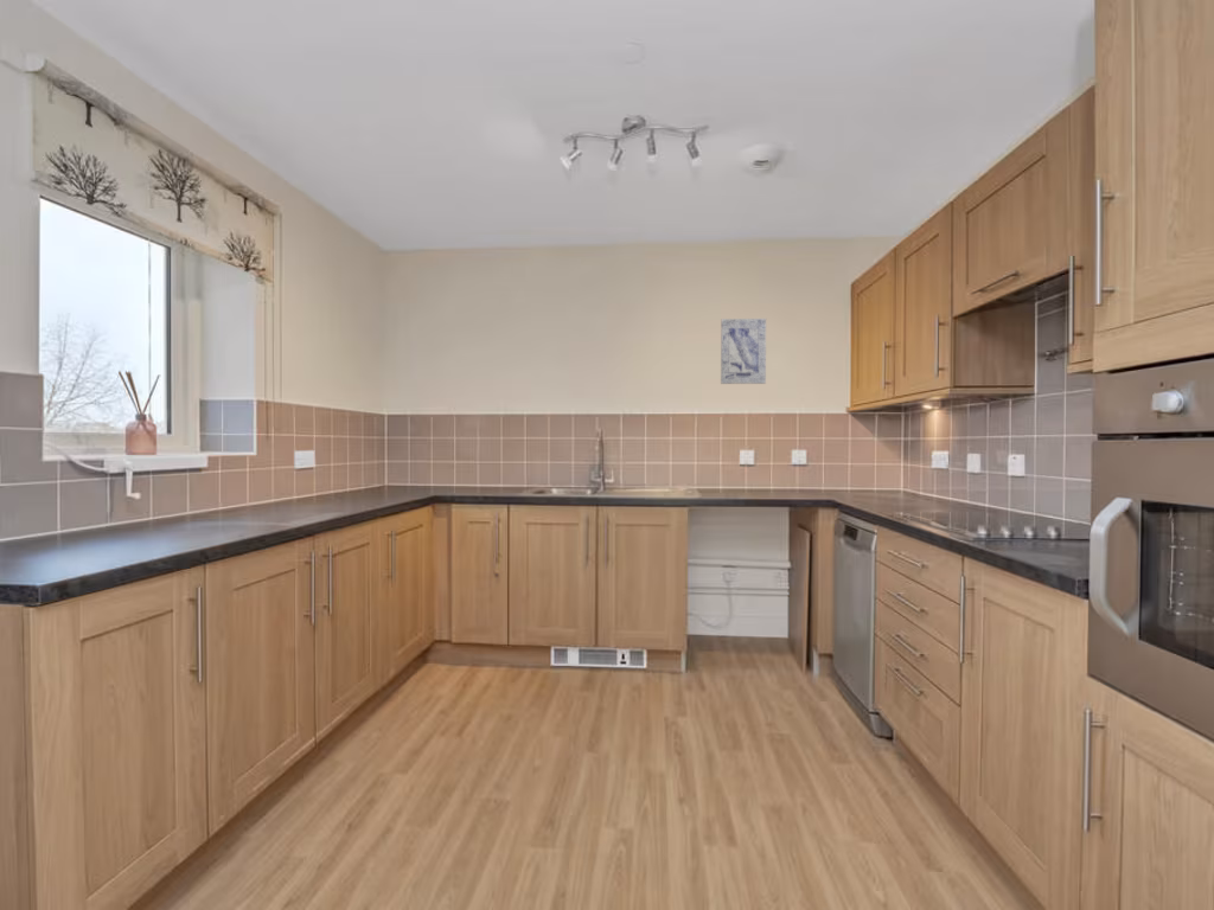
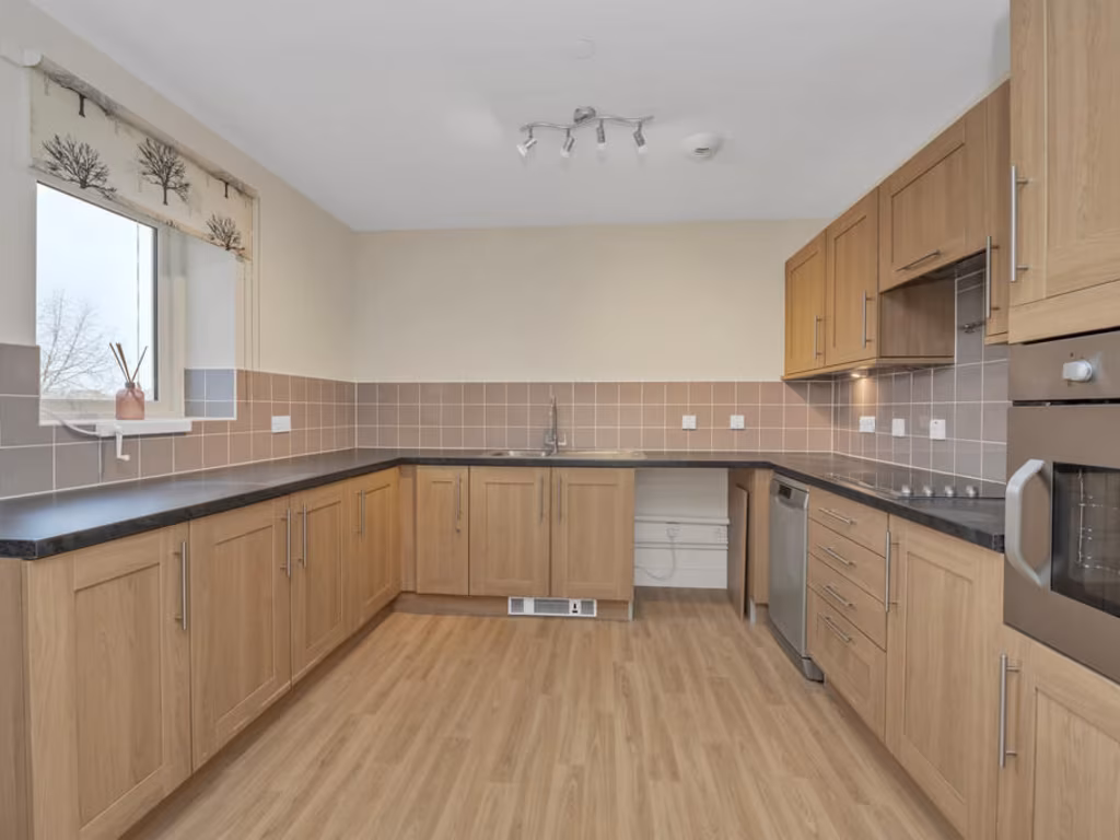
- wall art [720,318,767,385]
